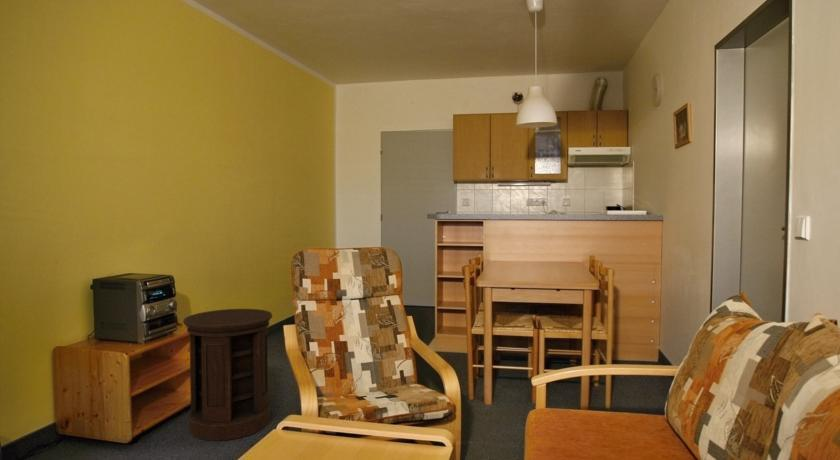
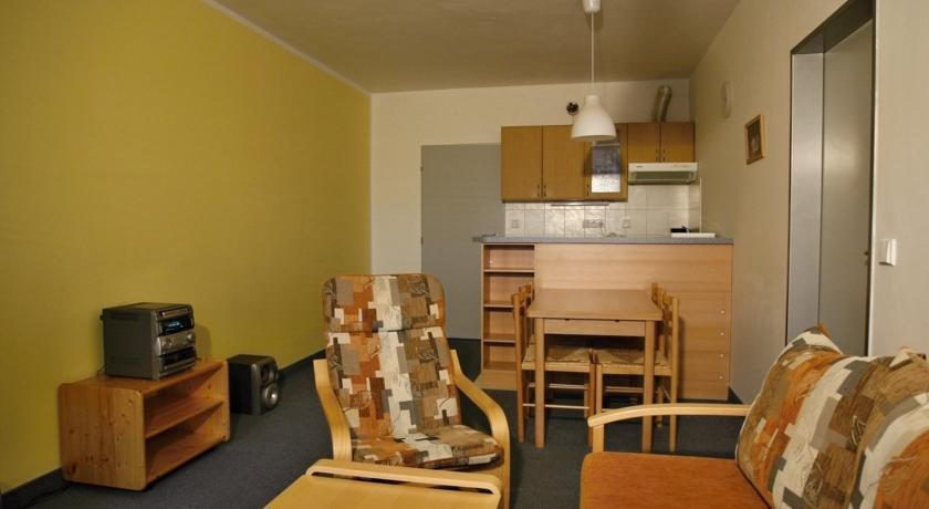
- side table [182,308,273,442]
